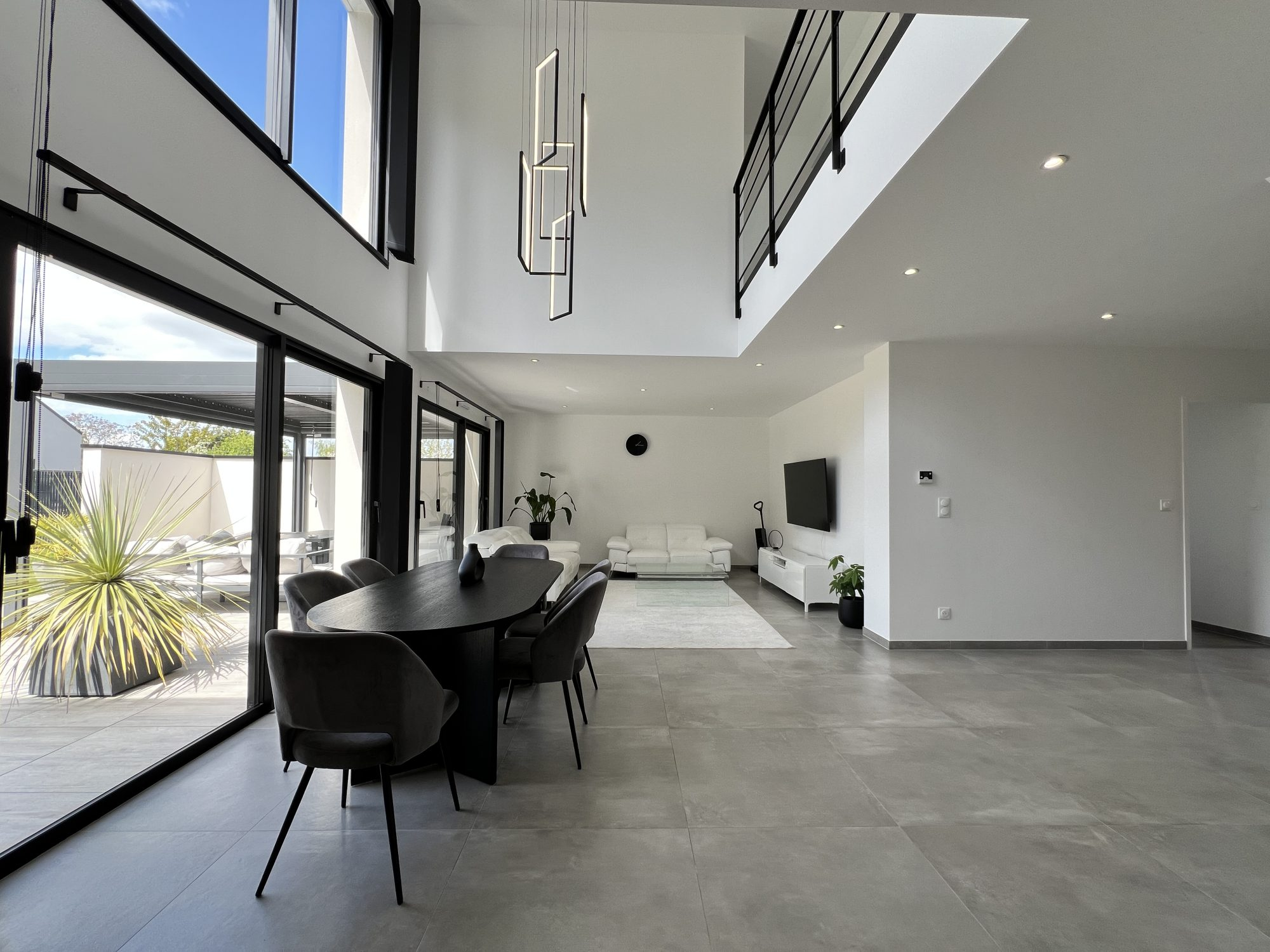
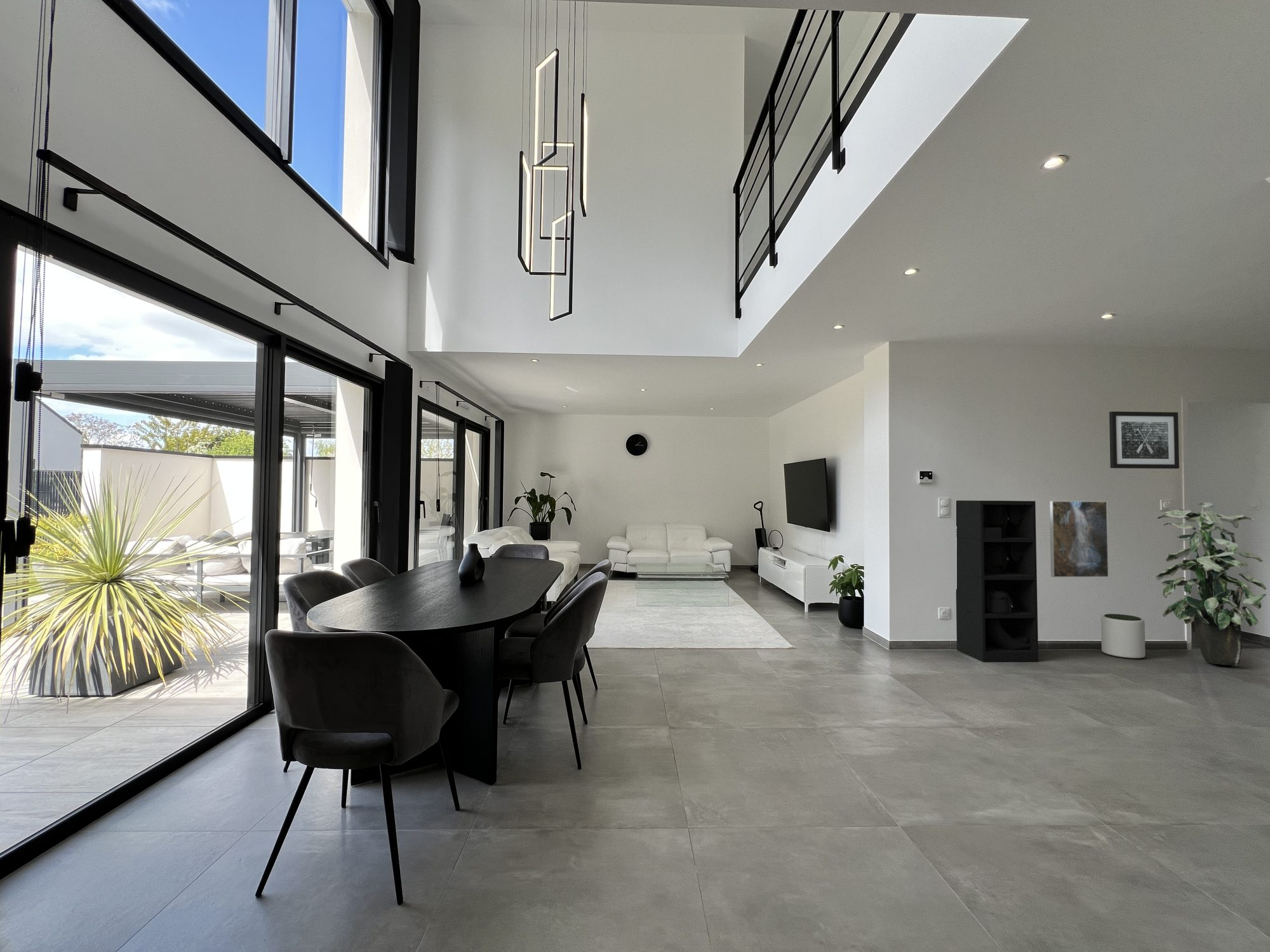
+ wall art [1109,411,1180,469]
+ indoor plant [1155,502,1267,666]
+ shelving unit [956,500,1039,663]
+ plant pot [1100,613,1146,659]
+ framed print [1049,500,1109,578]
